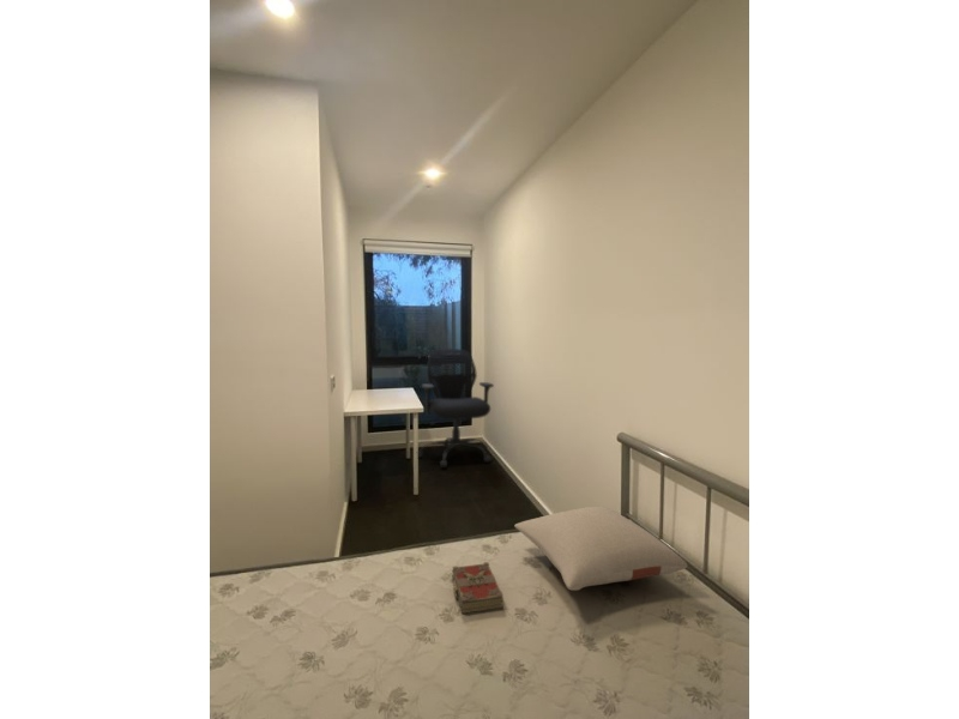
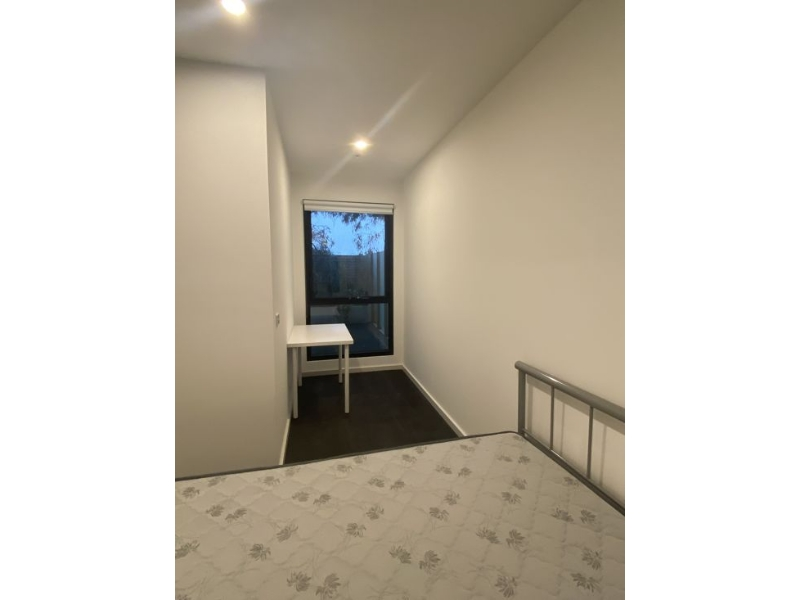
- chair [417,348,495,469]
- pillow [513,506,688,592]
- book [451,561,505,615]
